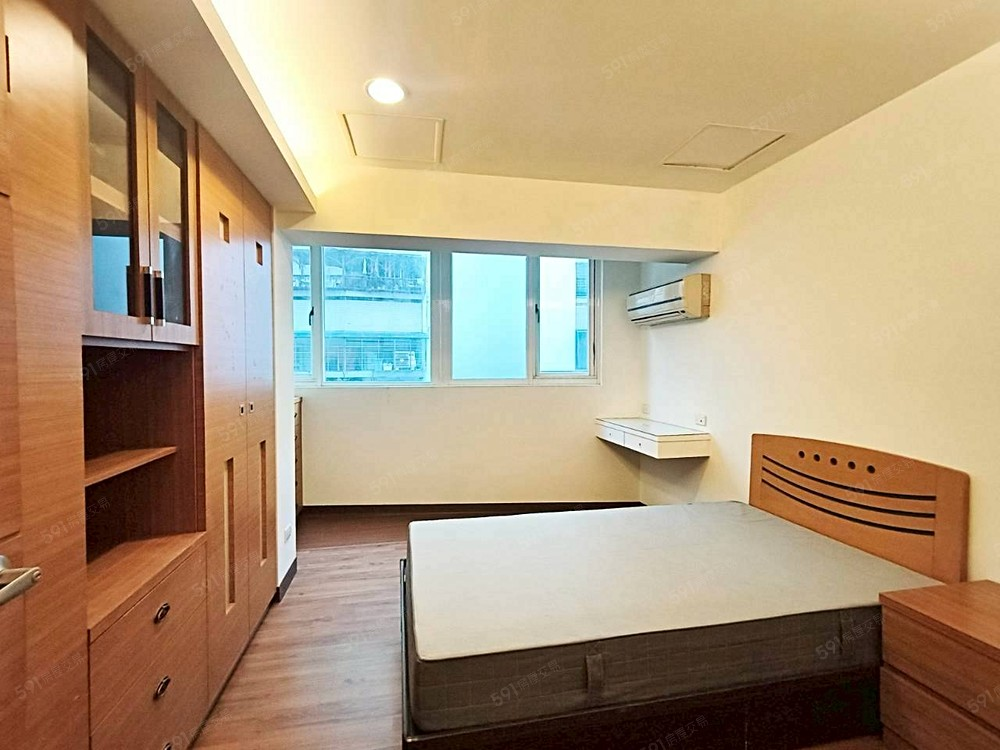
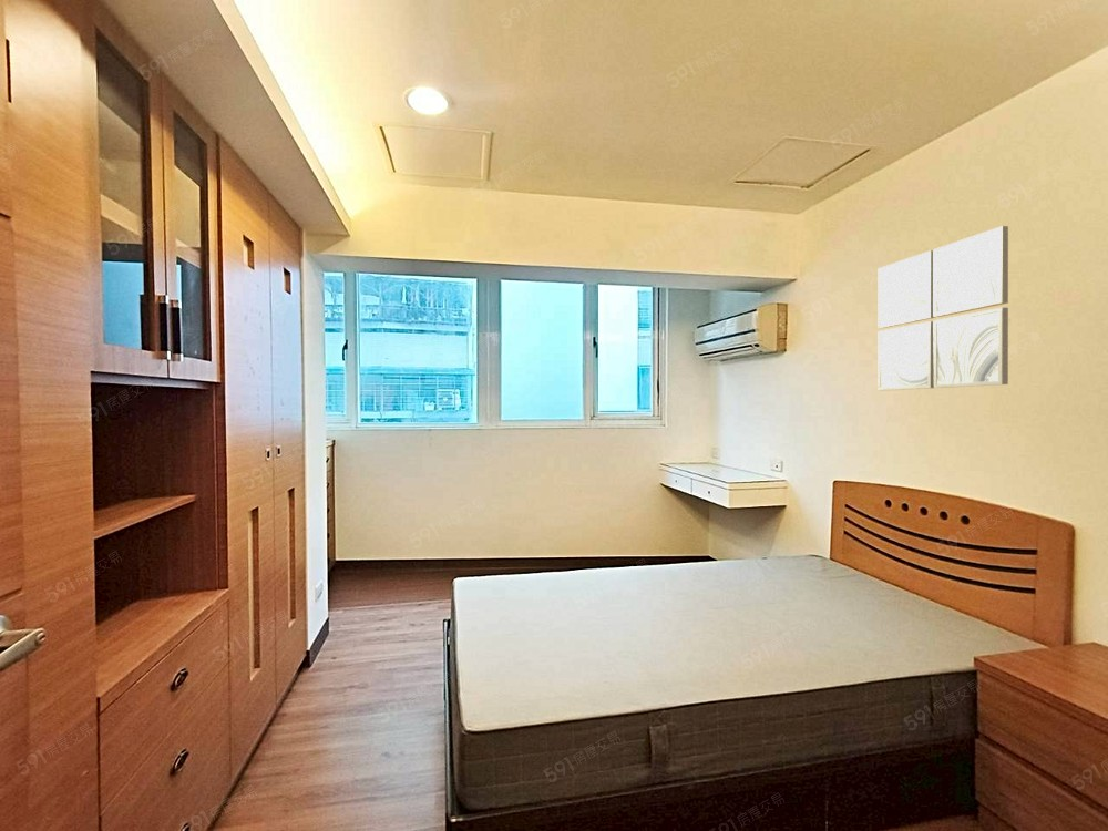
+ wall art [878,225,1009,392]
